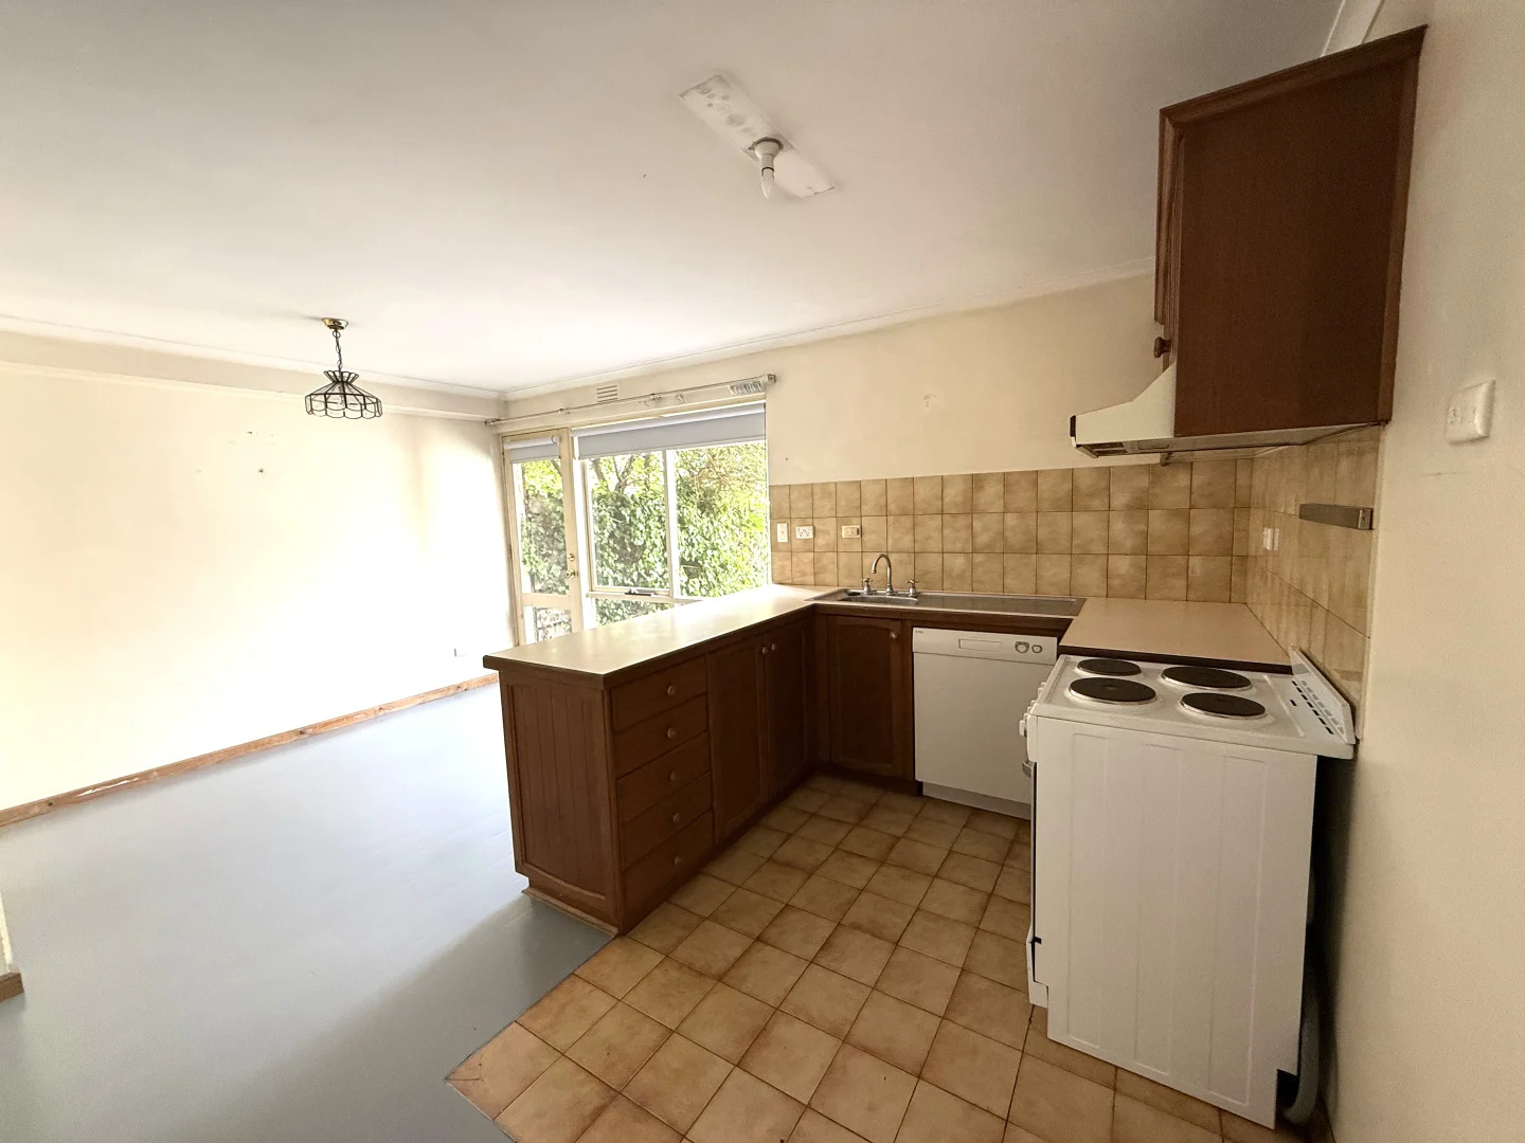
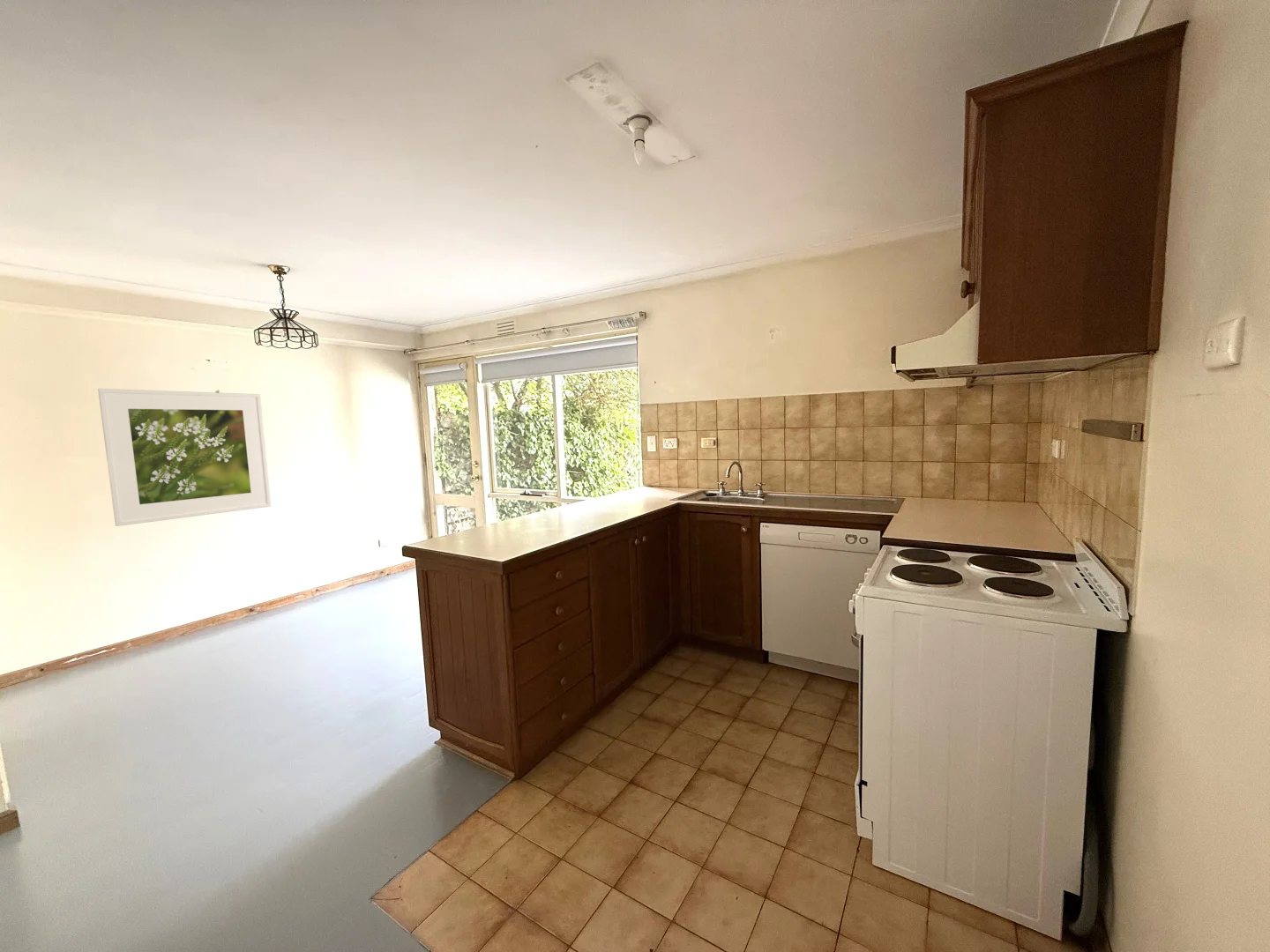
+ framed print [97,388,272,527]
